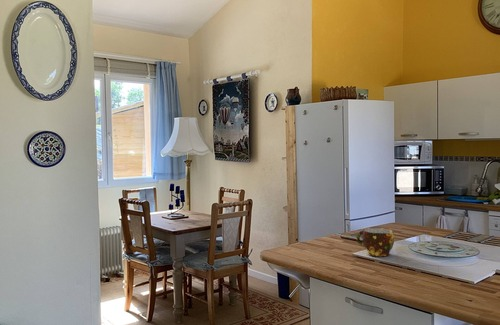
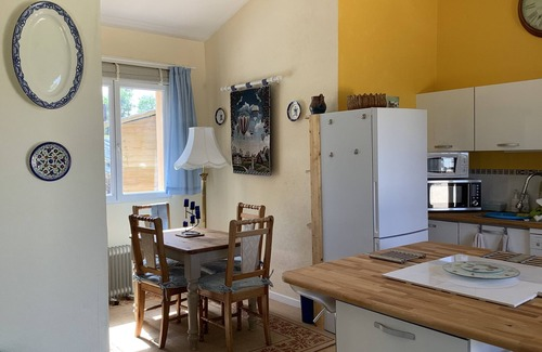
- cup [355,227,395,257]
